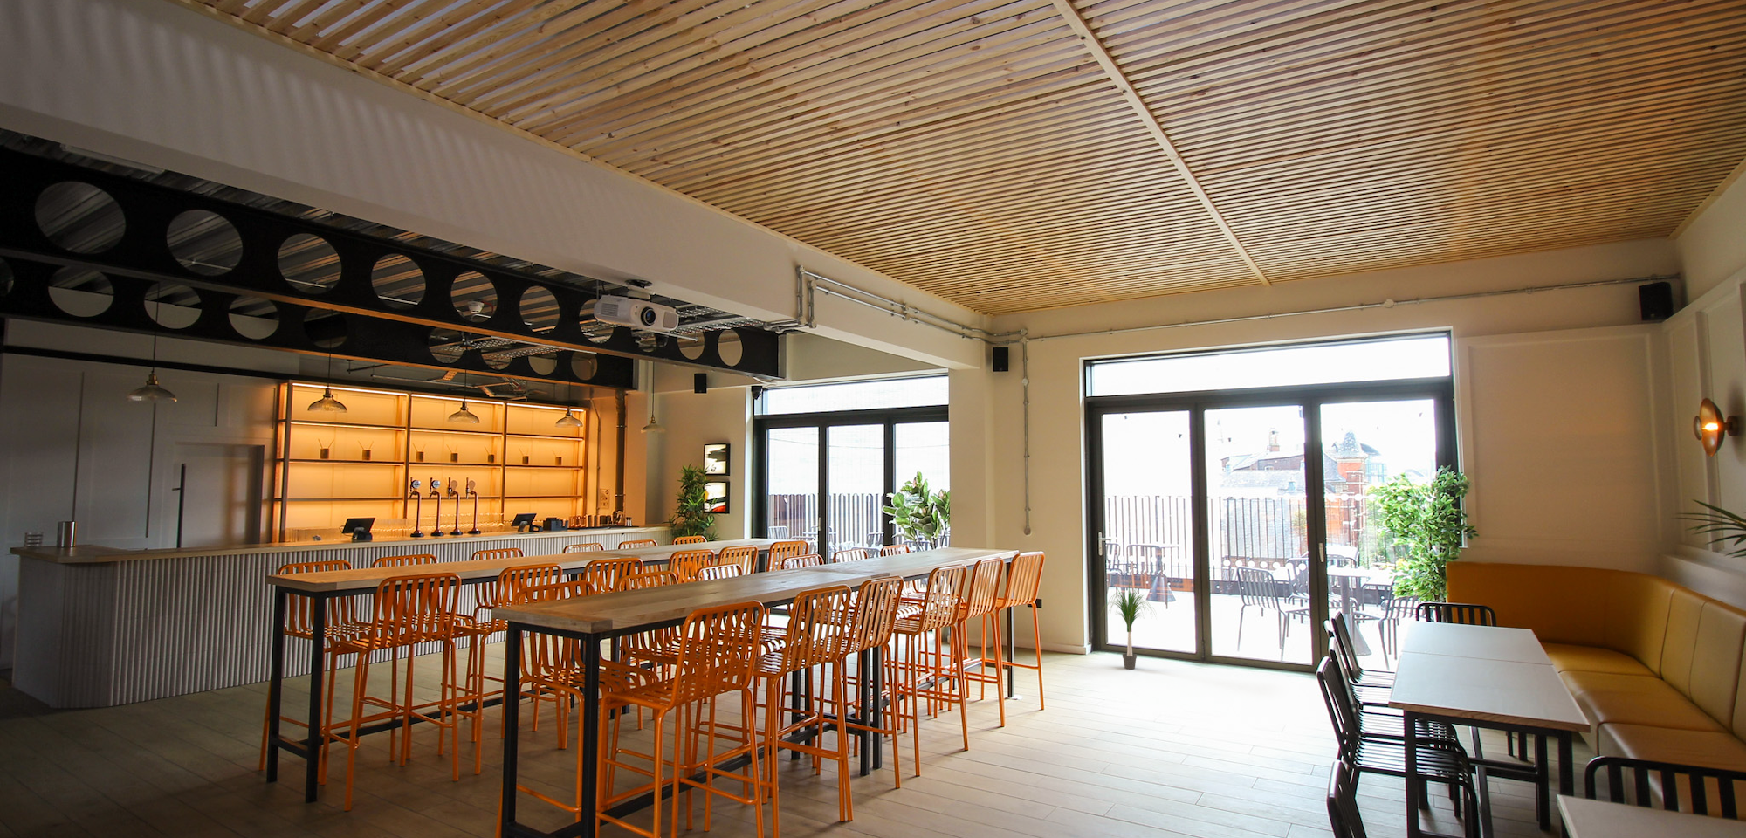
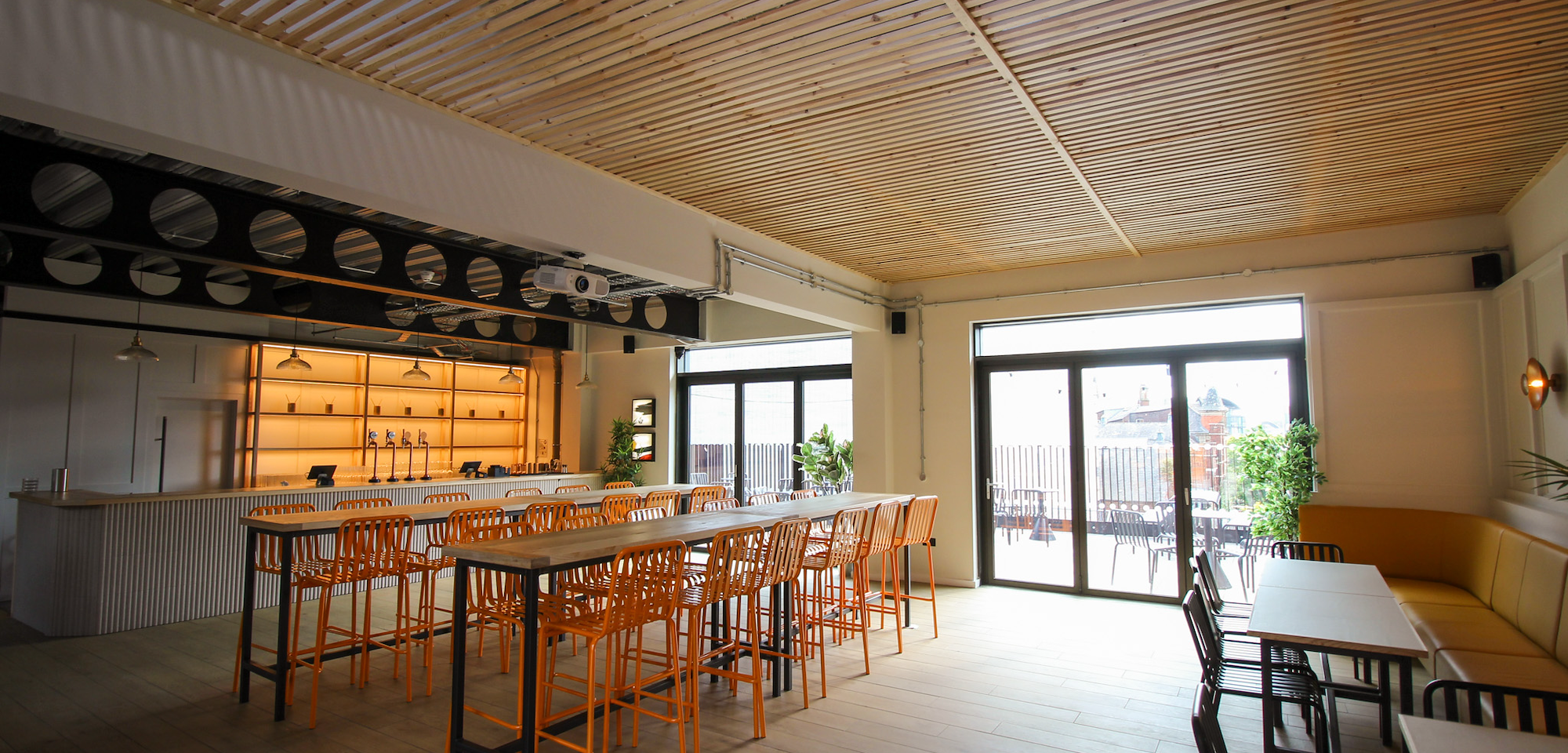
- potted plant [1100,580,1158,670]
